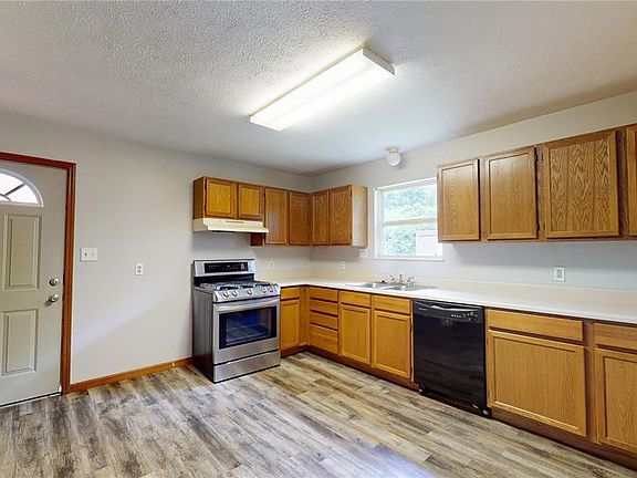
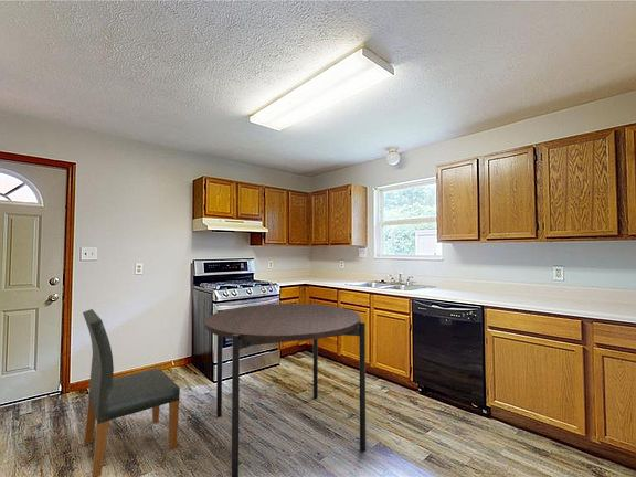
+ dining chair [82,308,181,477]
+ dining table [203,303,367,477]
